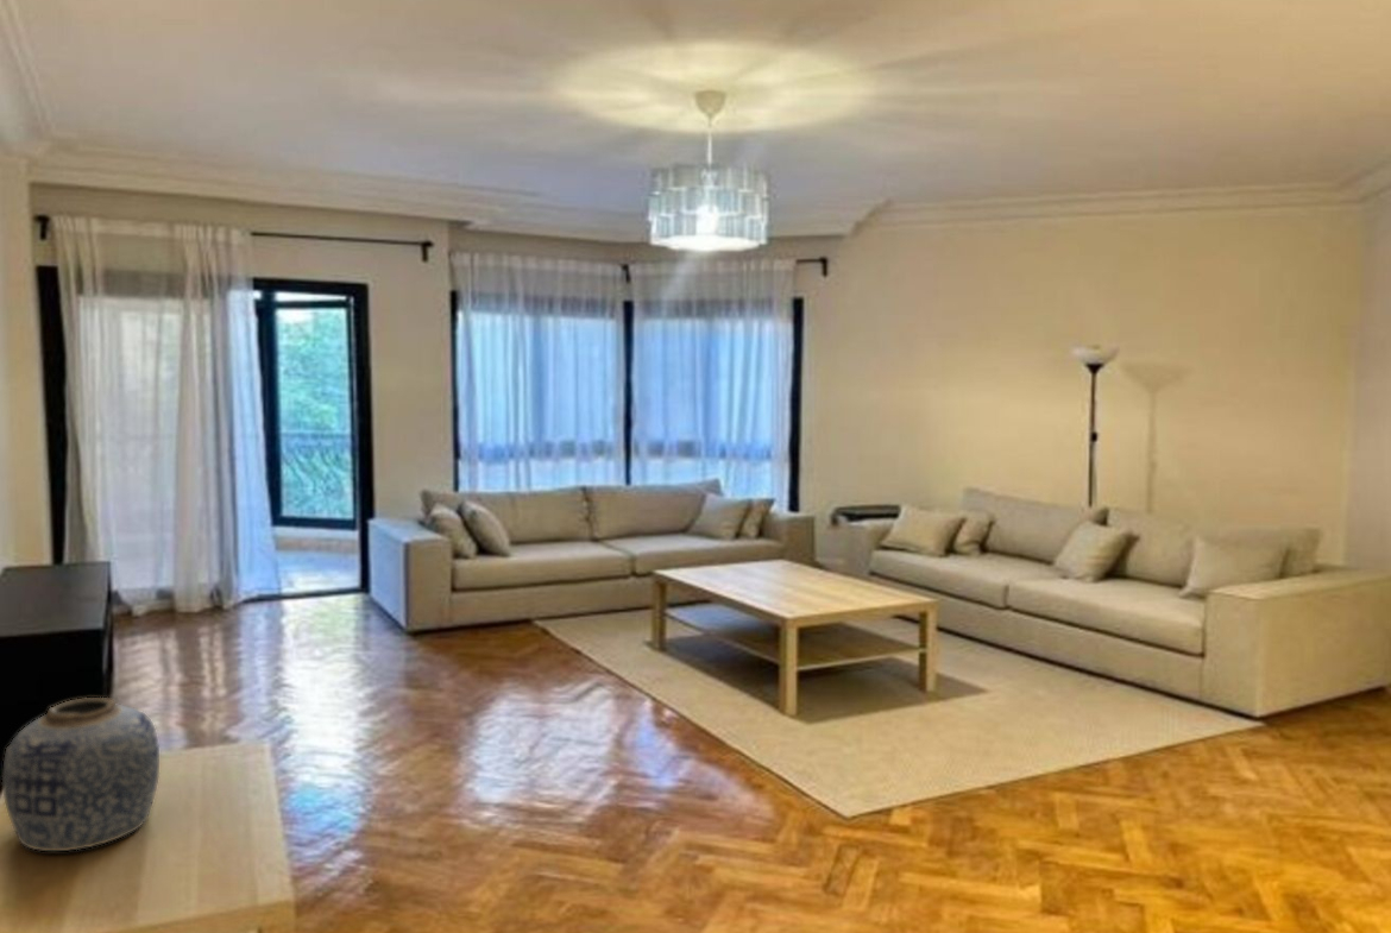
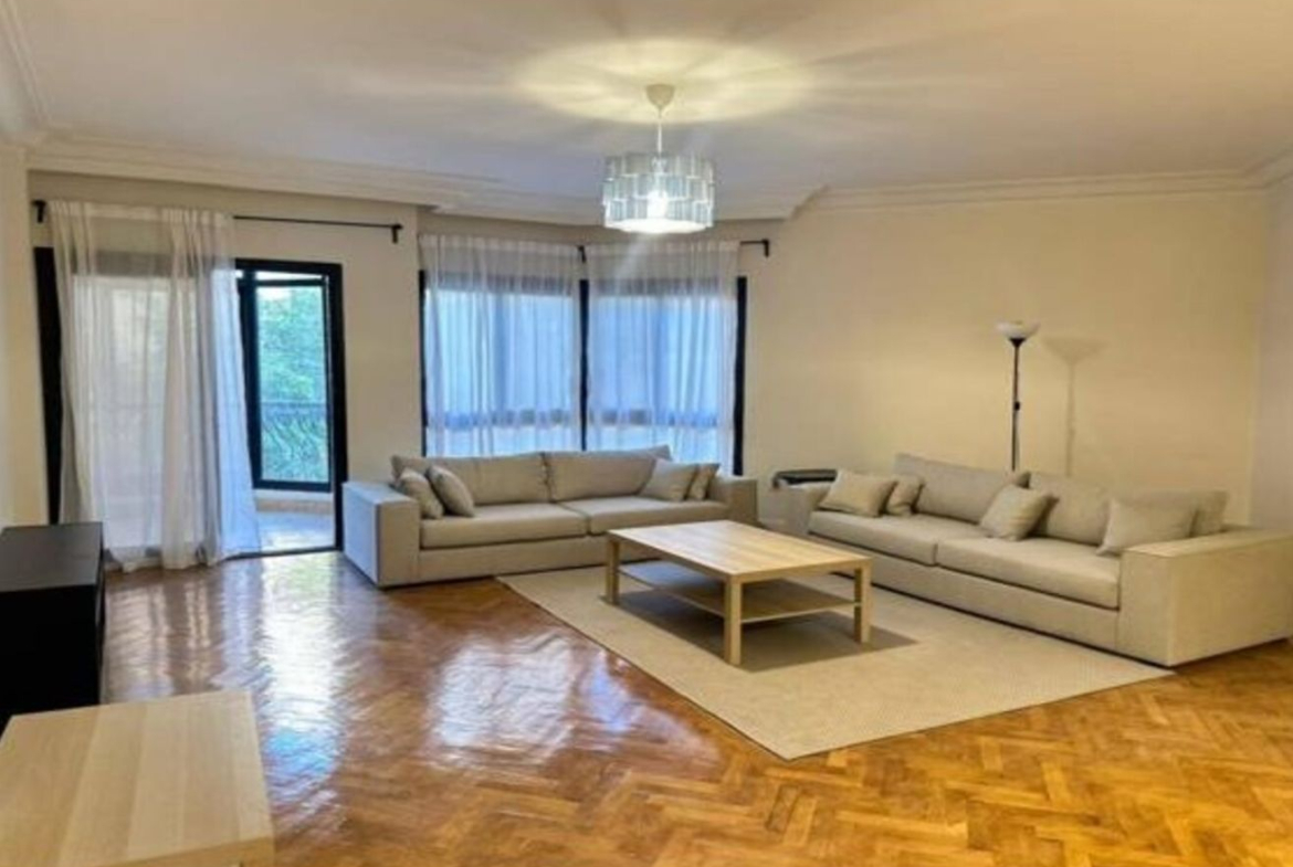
- vase [1,696,160,852]
